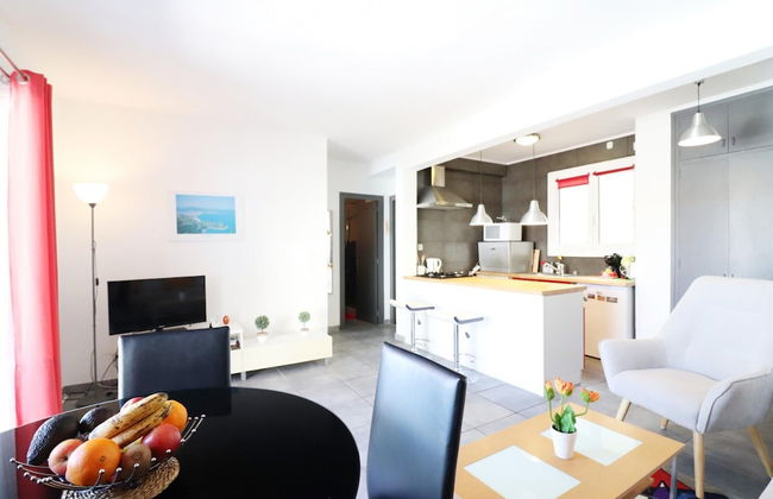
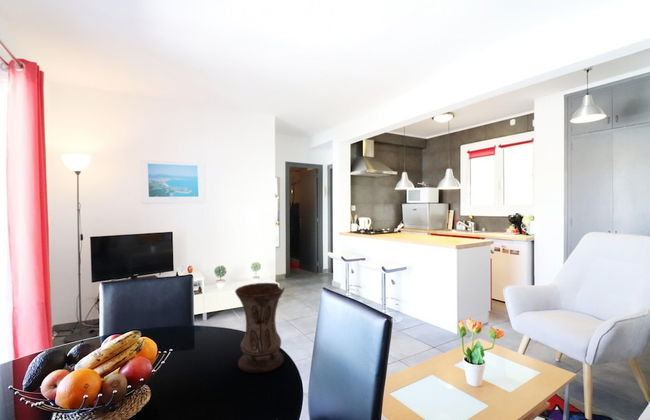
+ vase [234,282,286,374]
